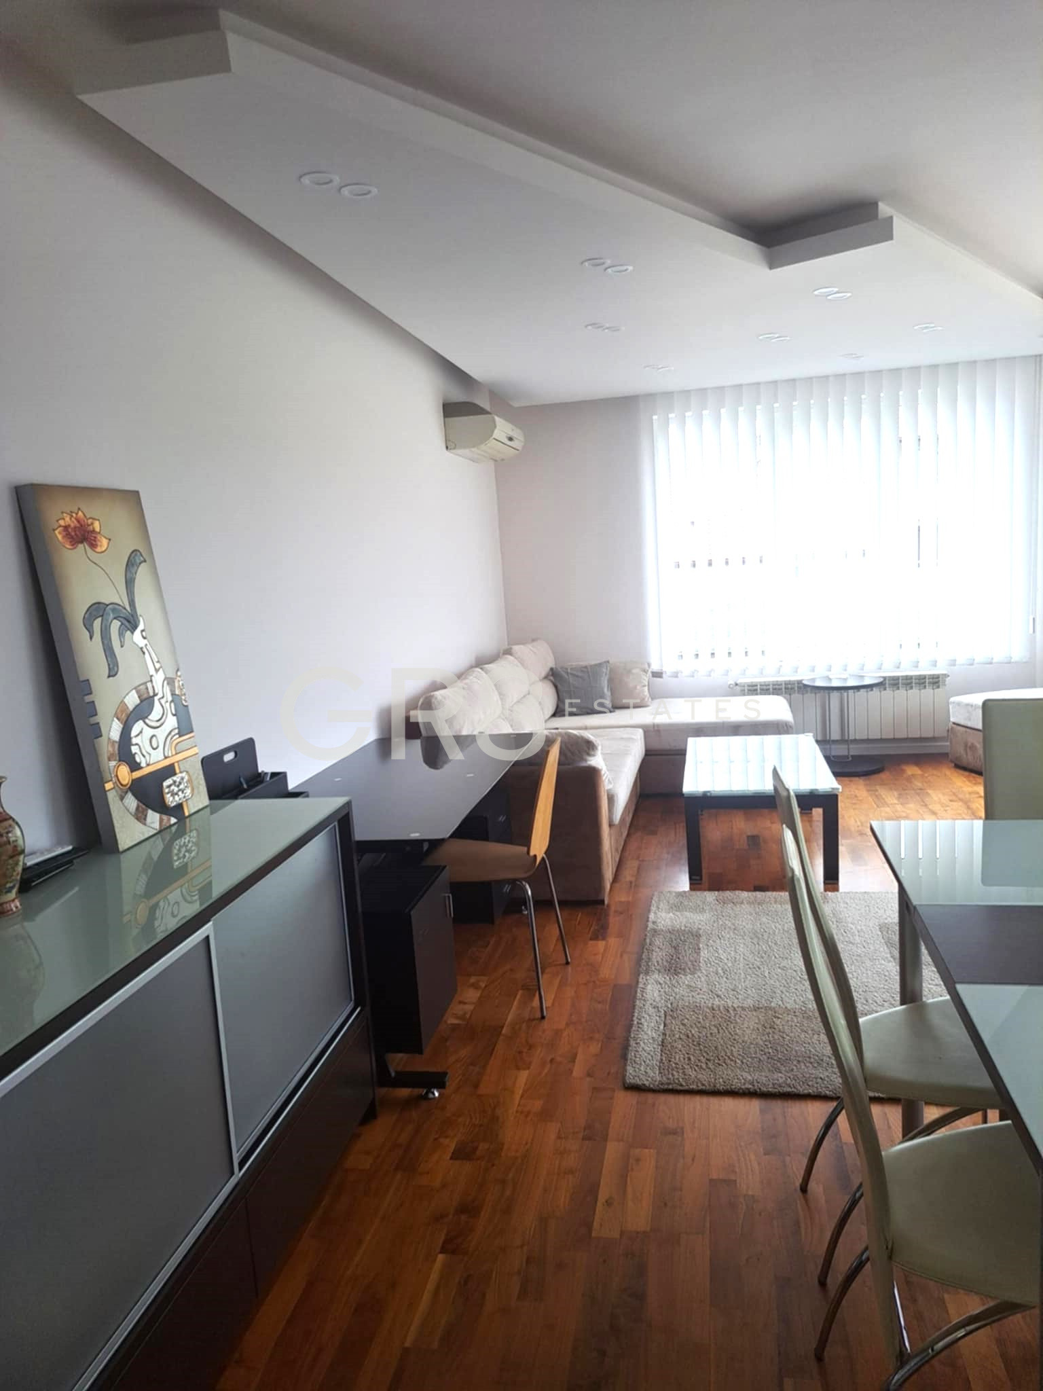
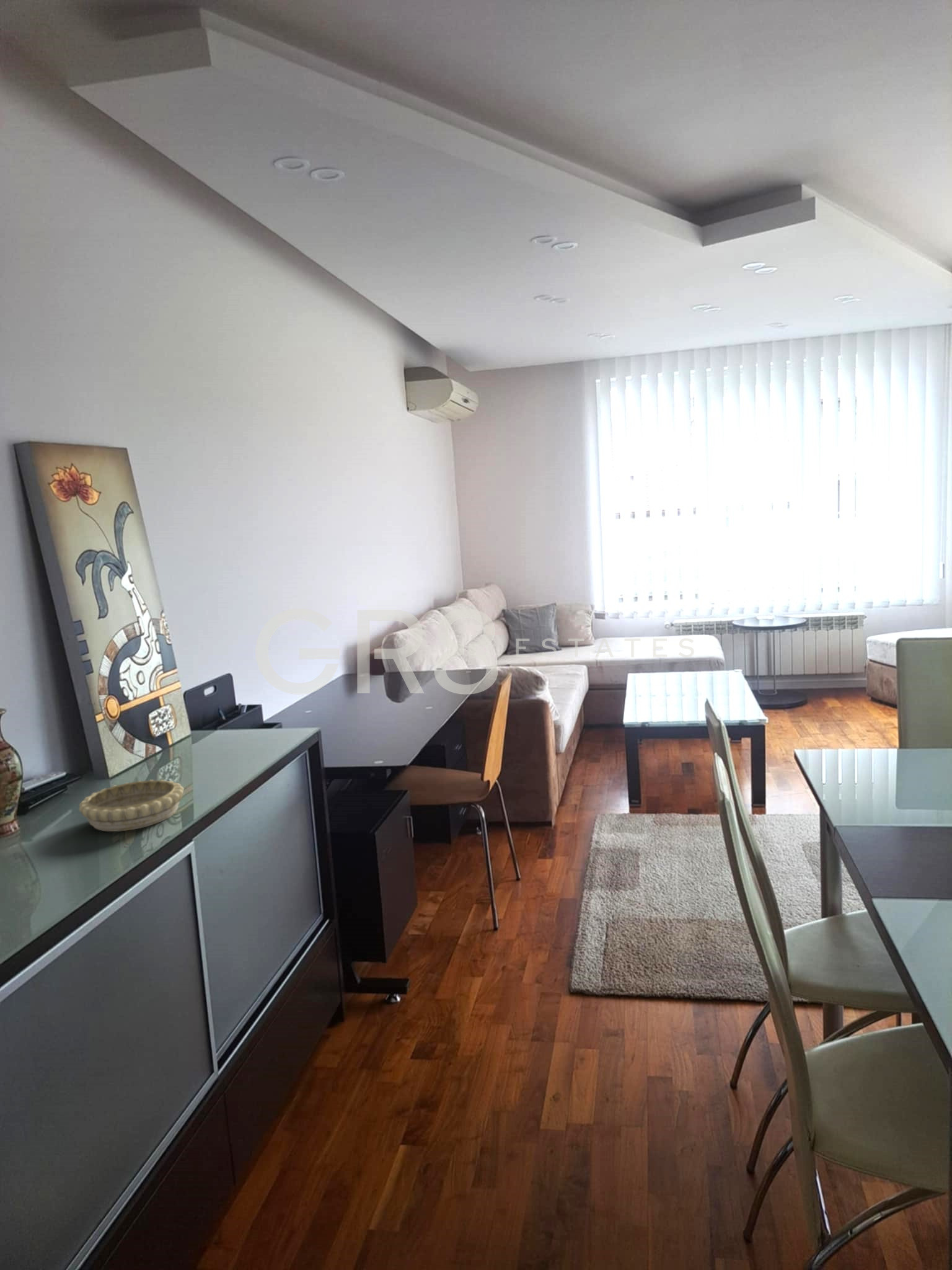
+ decorative bowl [79,779,185,832]
